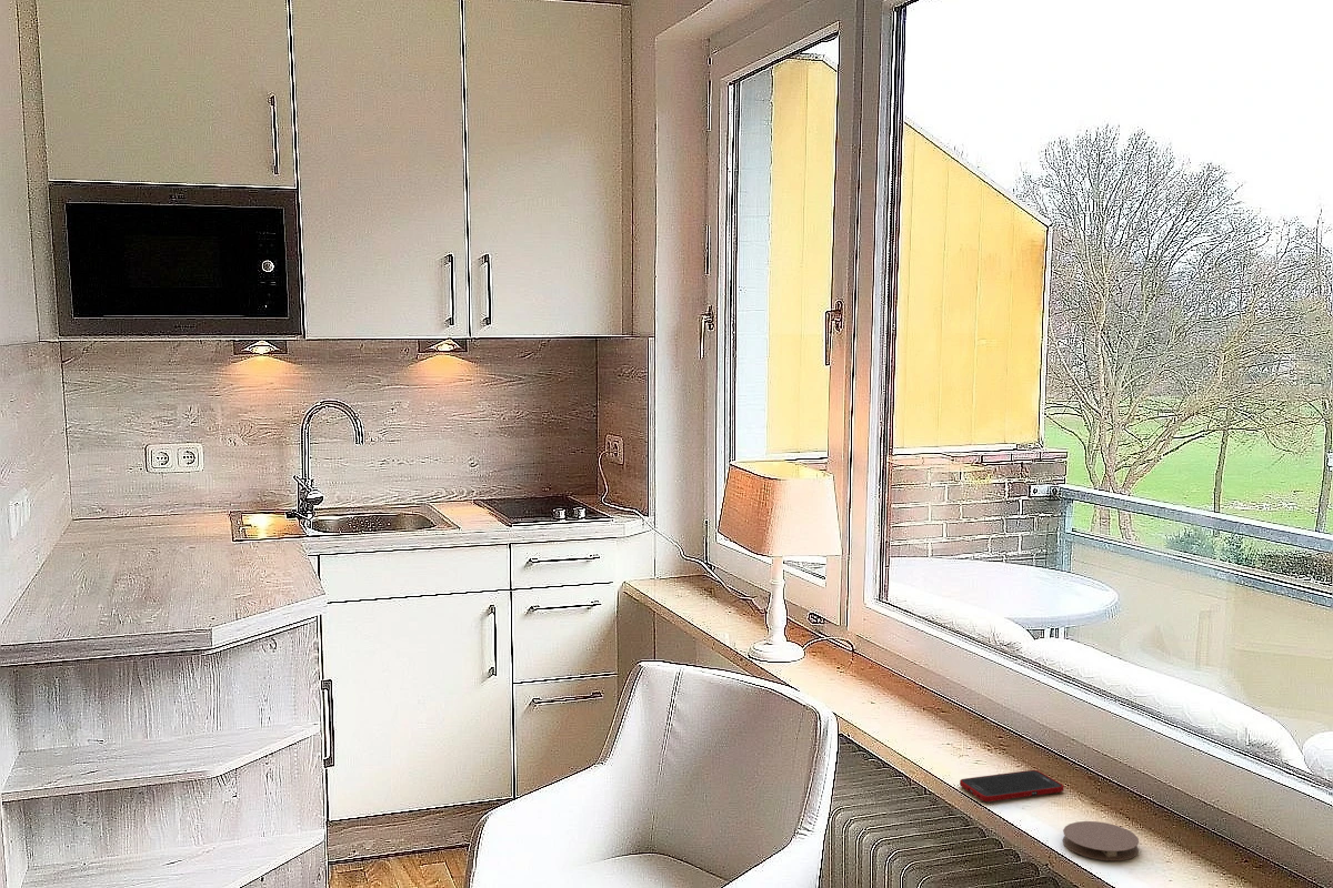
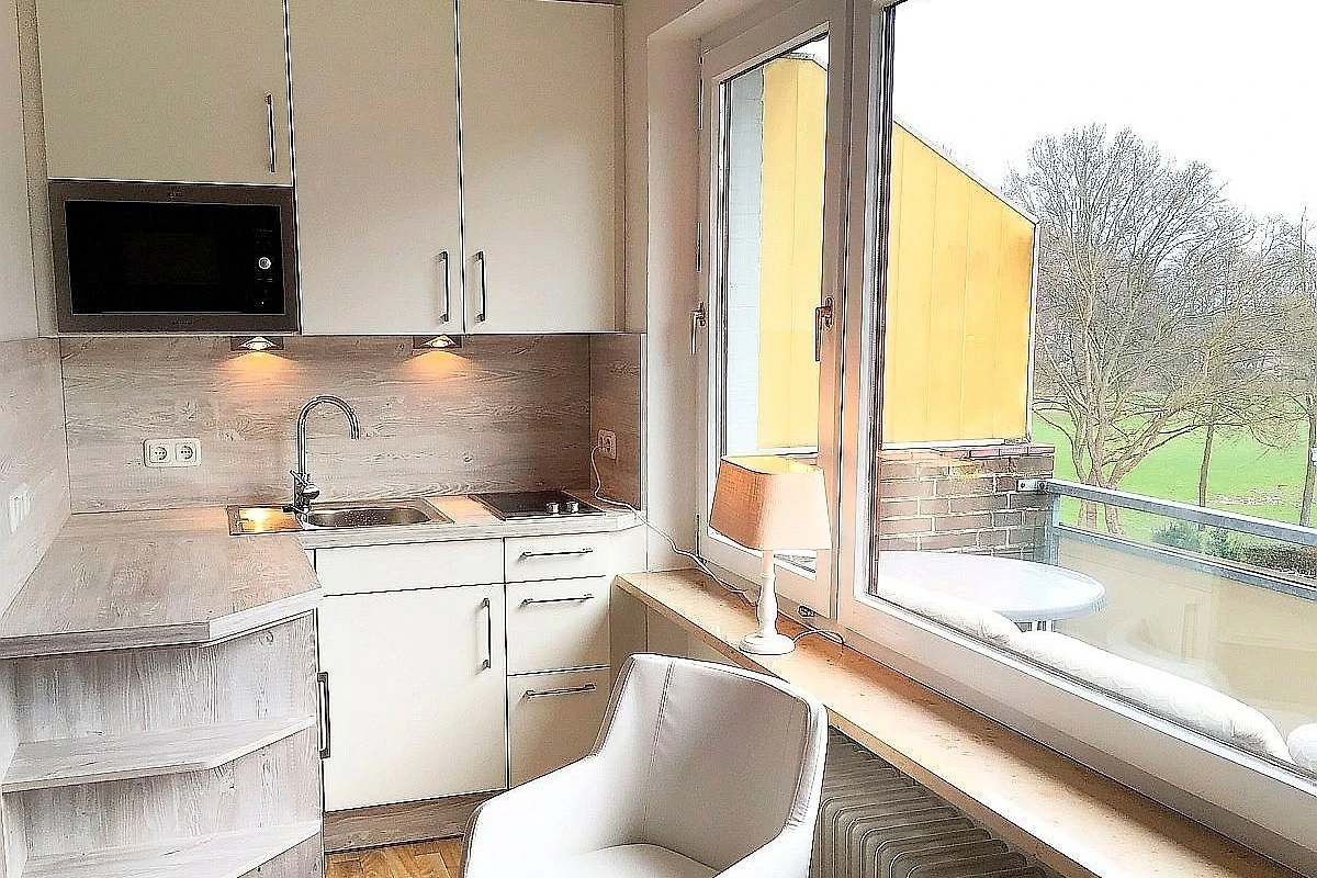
- cell phone [959,769,1065,803]
- coaster [1062,820,1140,861]
